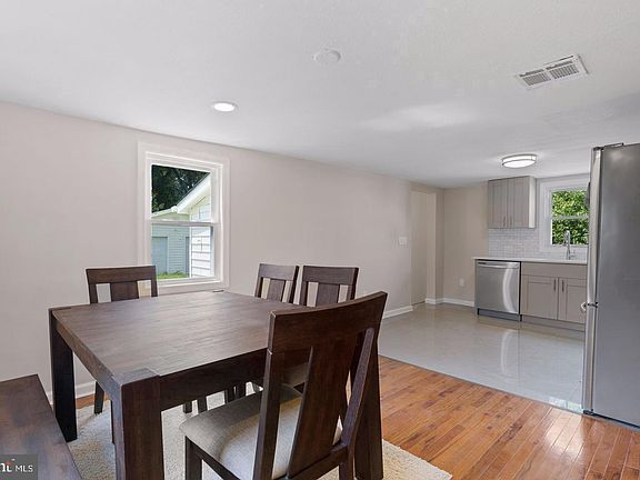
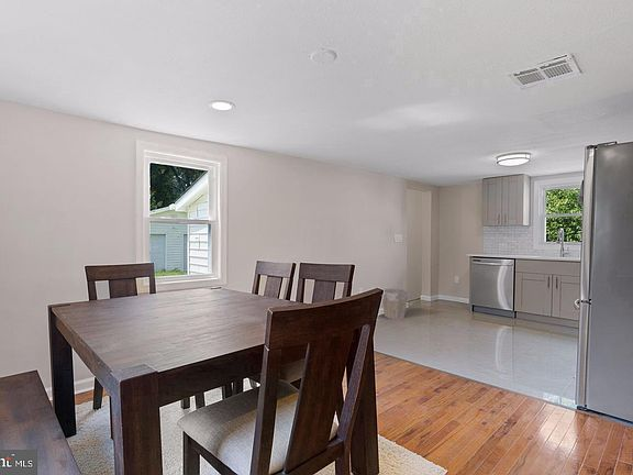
+ waste bin [381,288,410,320]
